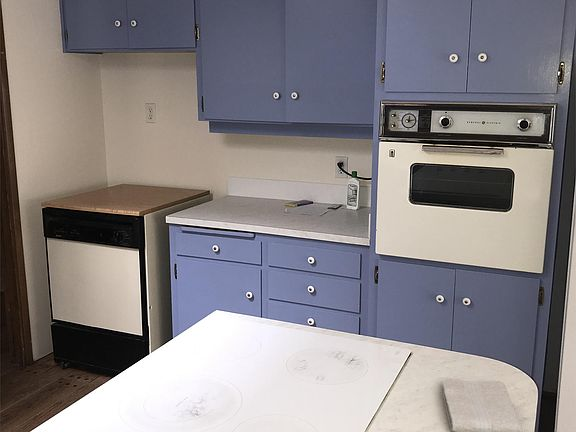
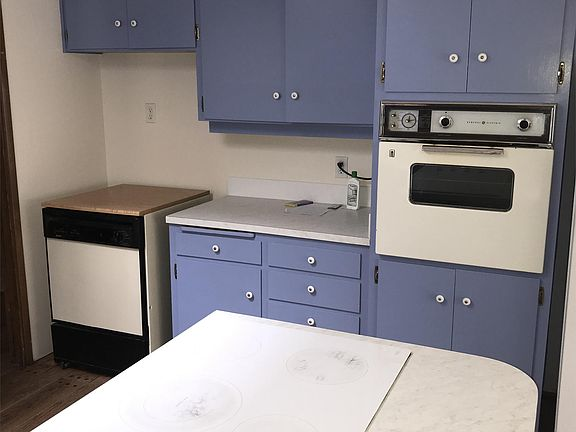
- washcloth [442,377,524,432]
